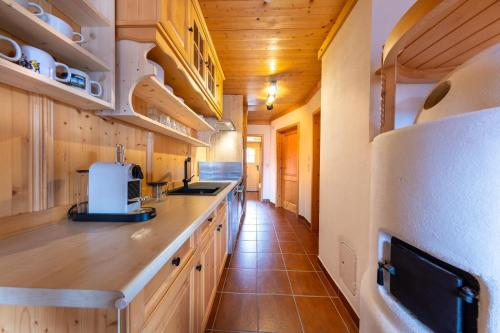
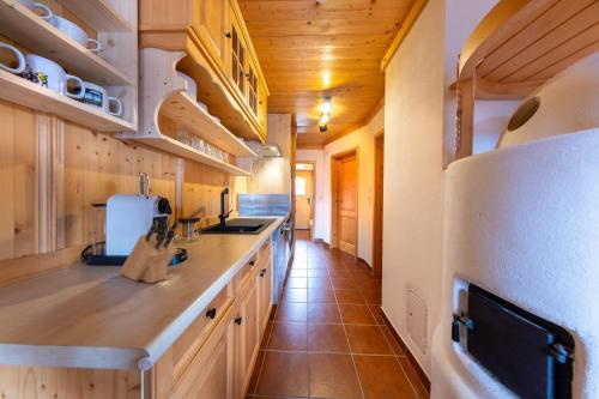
+ knife block [119,218,180,284]
